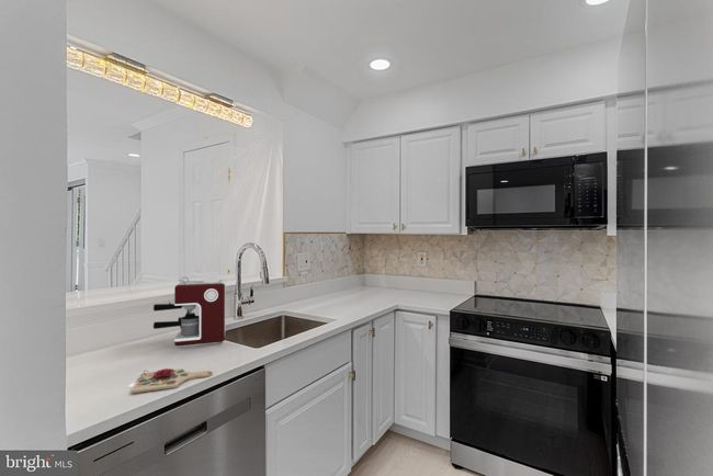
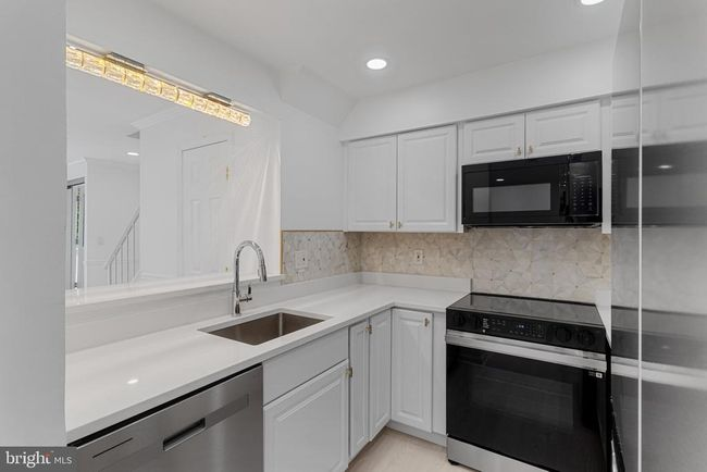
- cutting board [131,367,213,394]
- coffee maker [152,271,226,348]
